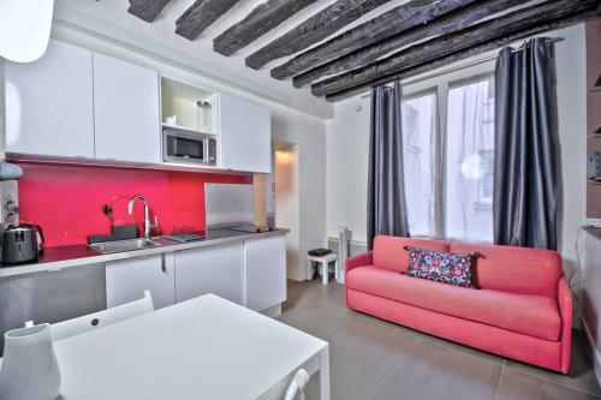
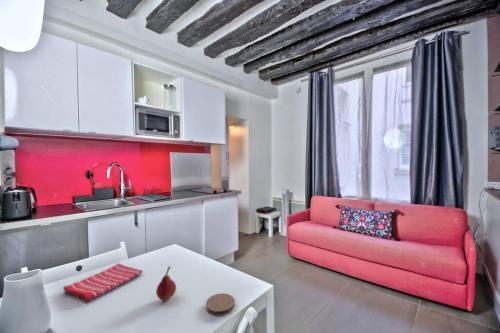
+ coaster [205,292,236,317]
+ dish towel [62,262,144,303]
+ fruit [155,265,177,302]
